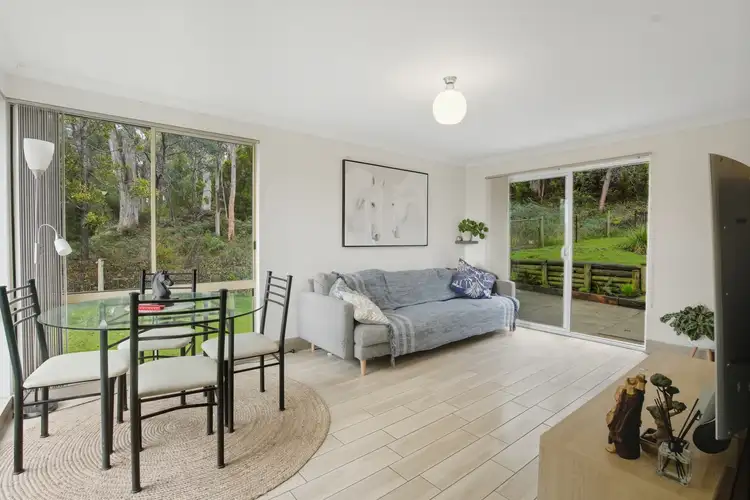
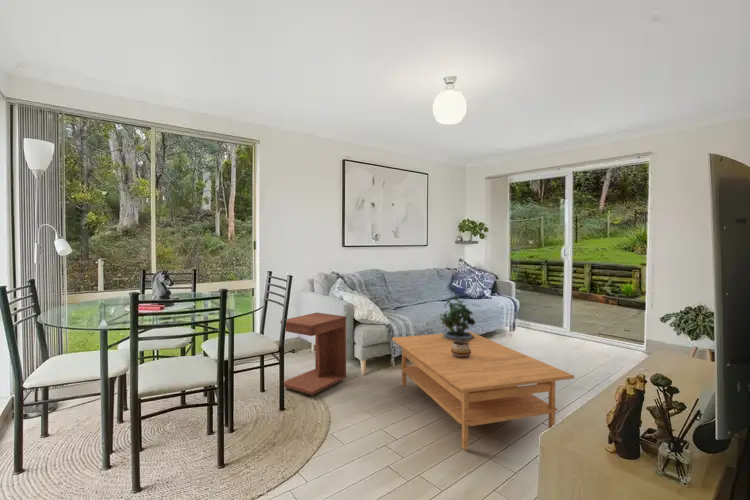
+ decorative bowl [451,341,471,358]
+ potted plant [438,296,476,342]
+ side table [280,312,347,396]
+ coffee table [391,331,575,451]
